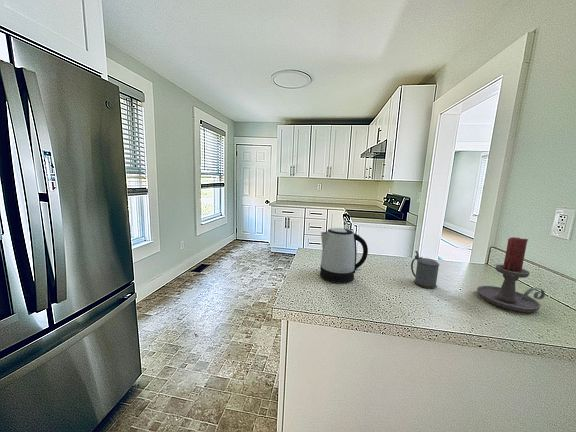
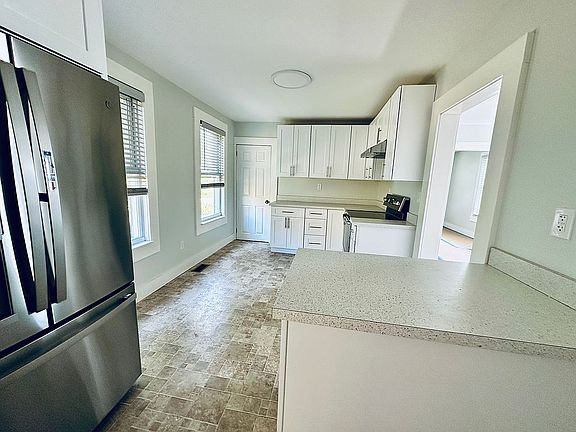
- kettle [319,227,369,284]
- beer stein [410,250,440,290]
- candle holder [476,236,546,313]
